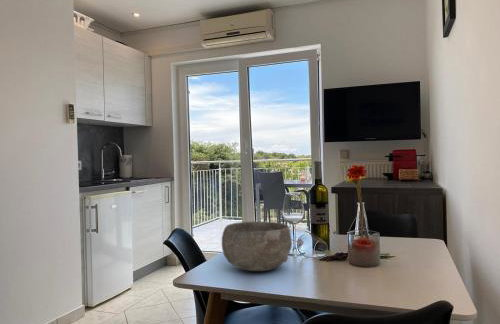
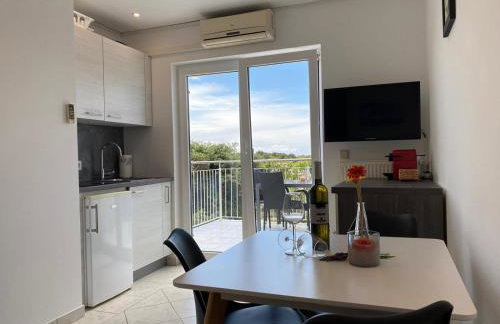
- bowl [221,220,293,272]
